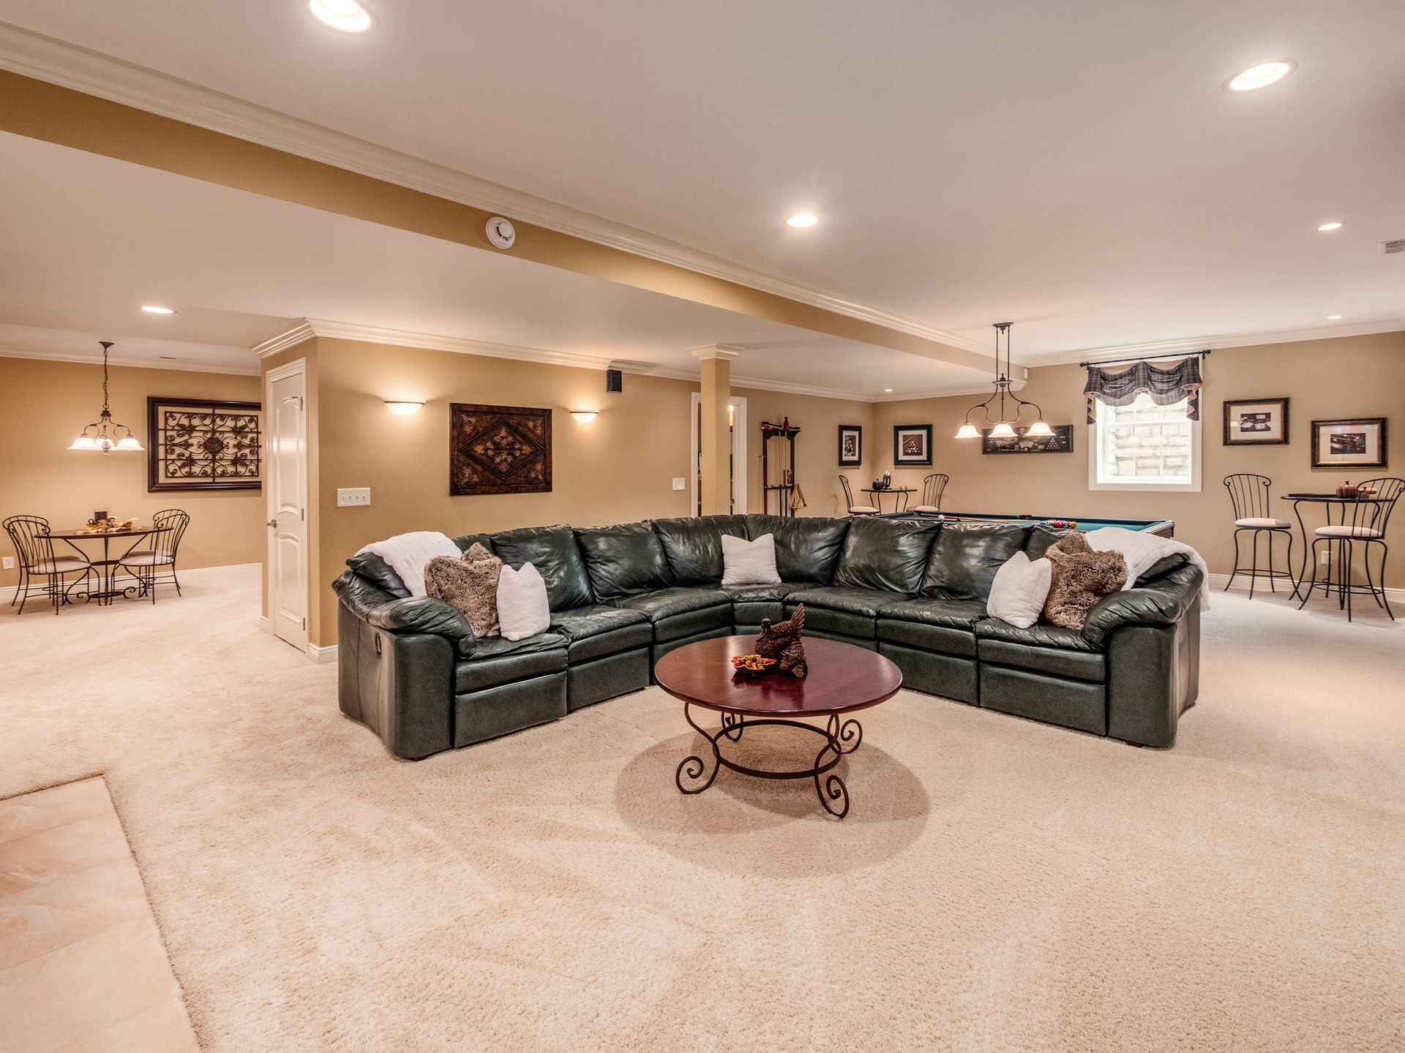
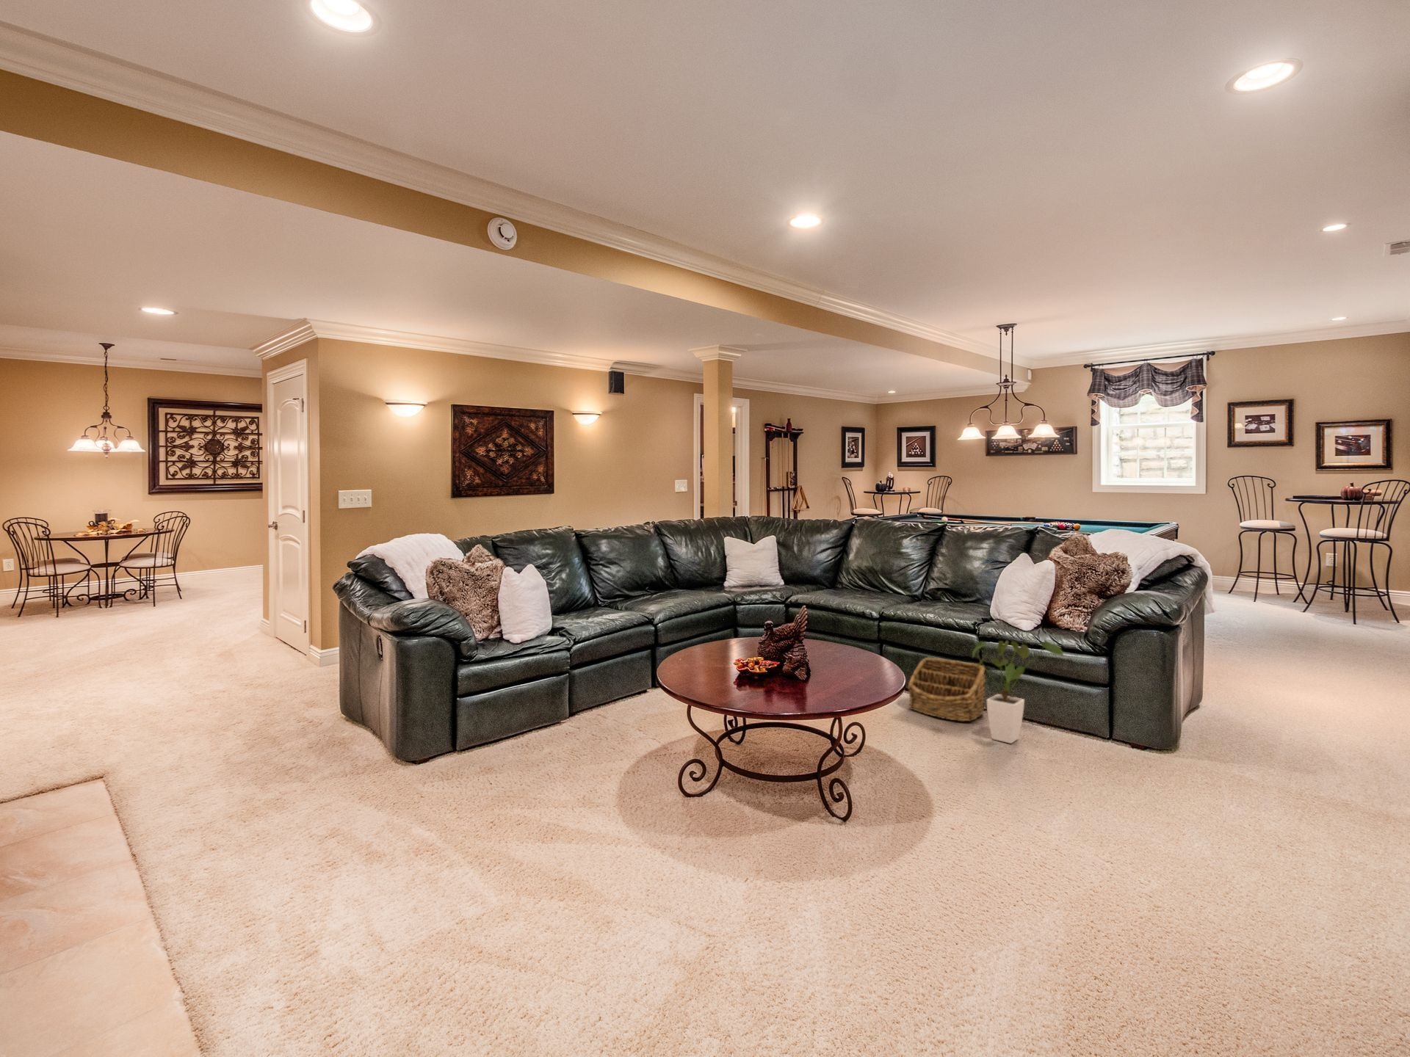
+ house plant [971,638,1065,744]
+ basket [907,657,986,723]
